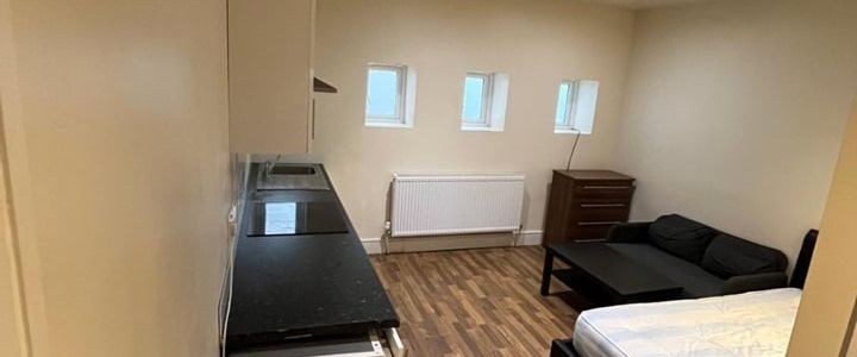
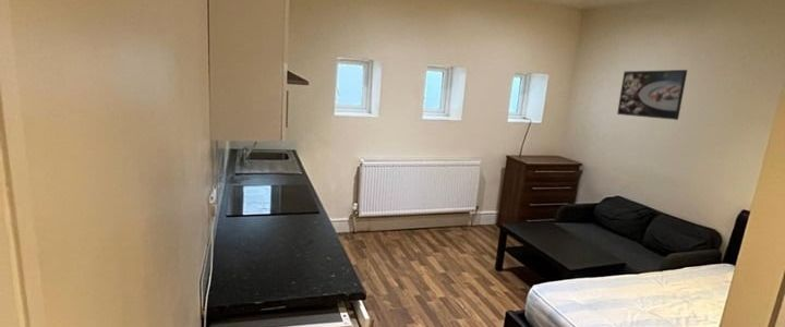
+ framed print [616,69,688,121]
